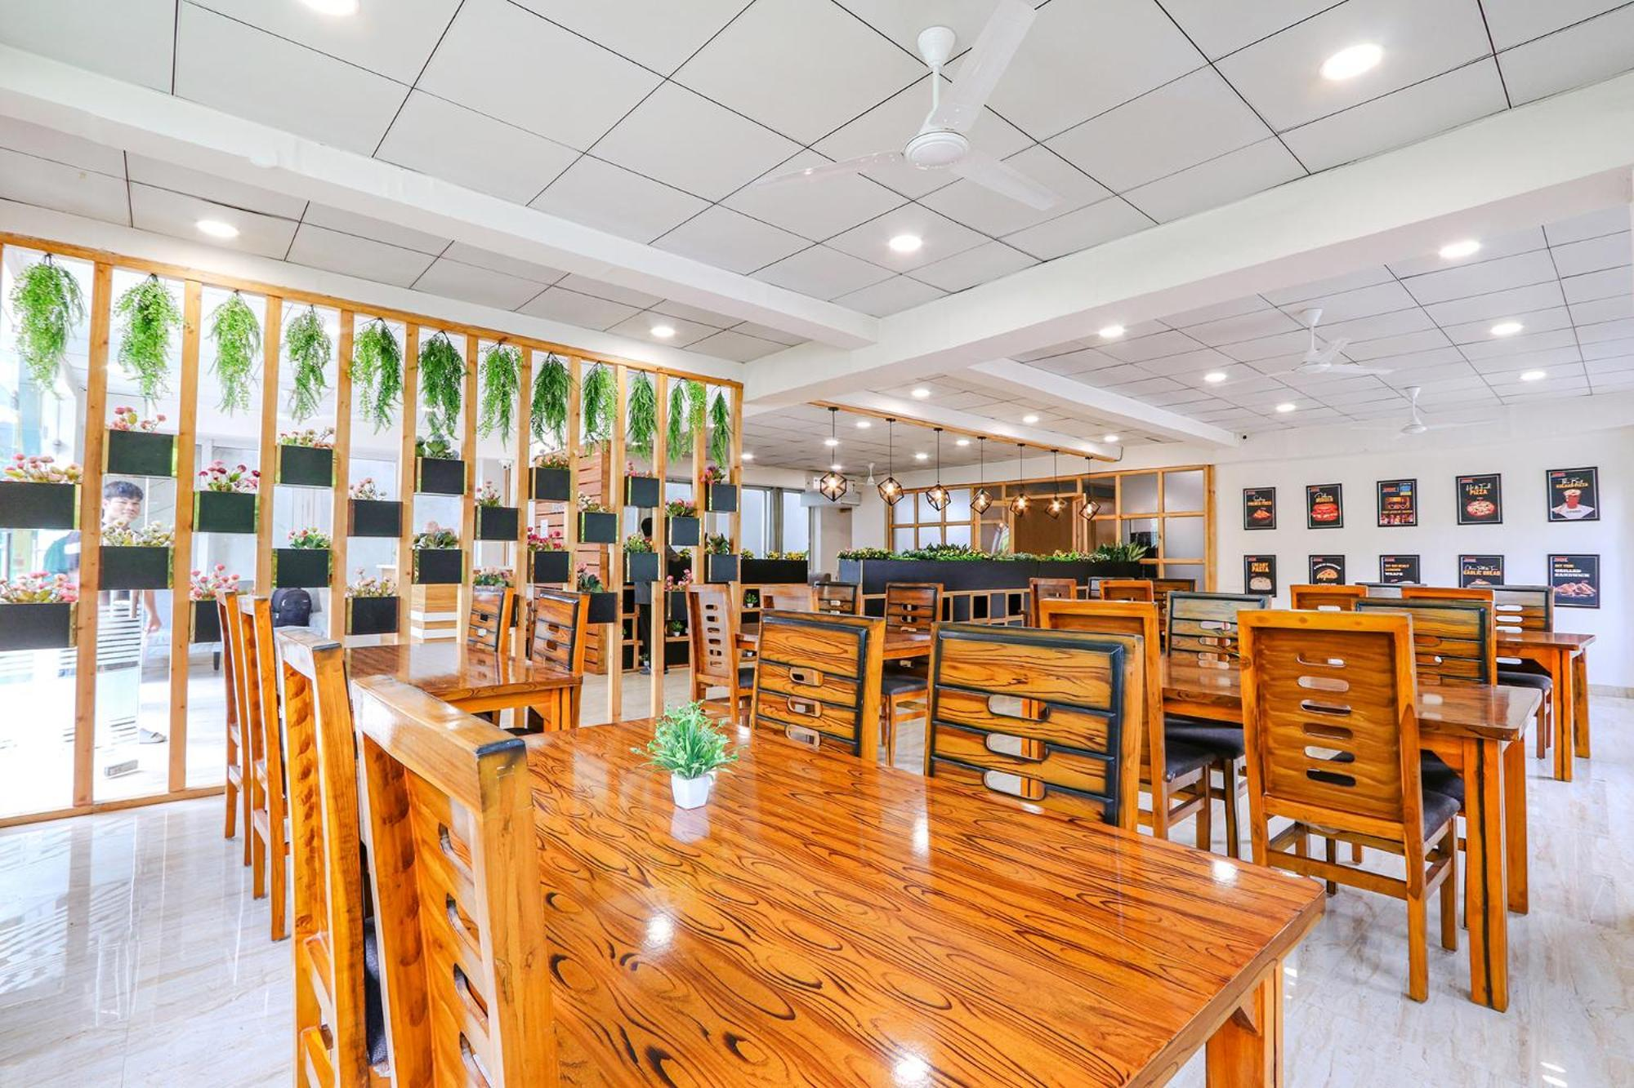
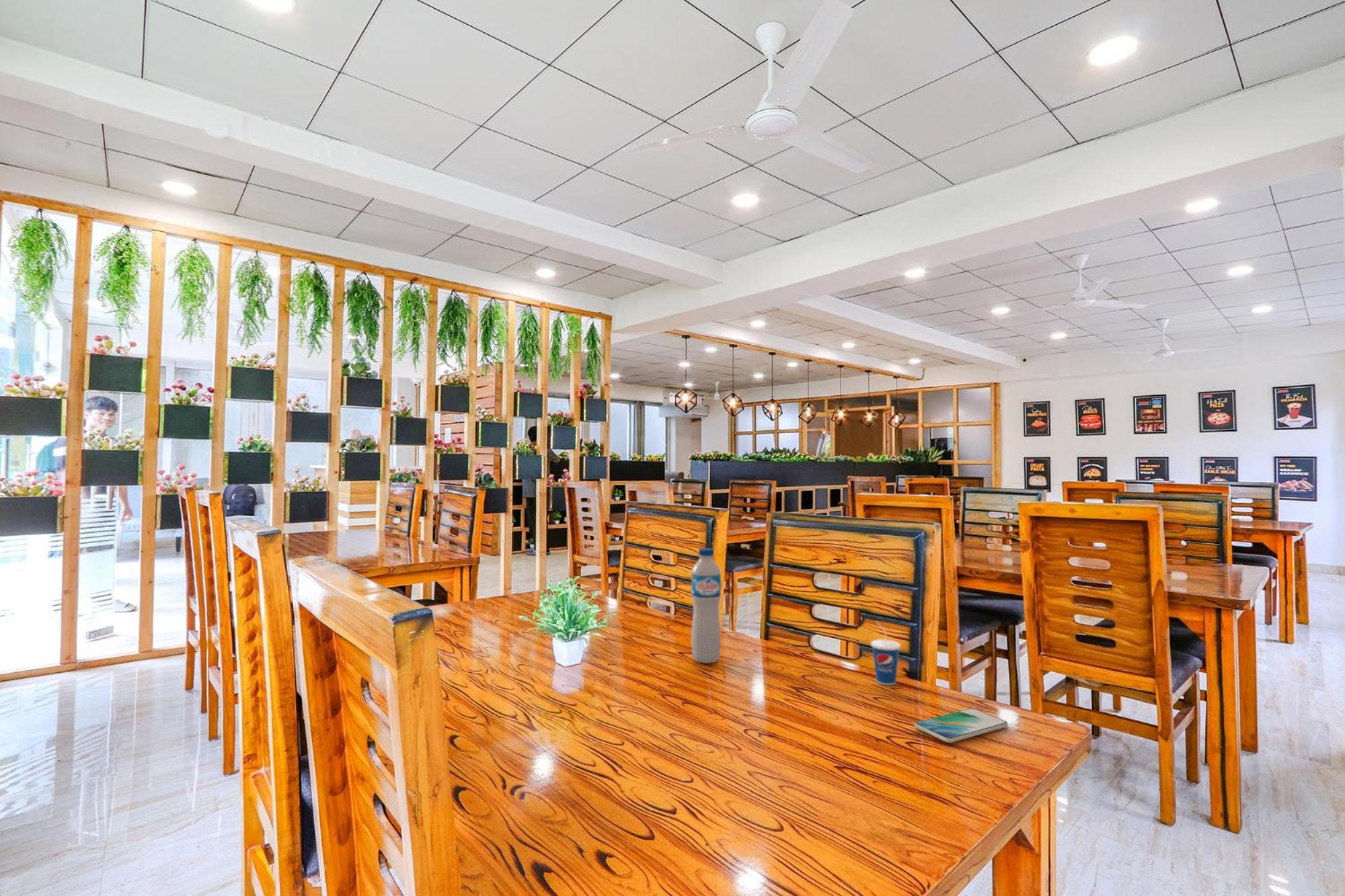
+ water bottle [691,547,722,664]
+ smartphone [914,708,1009,743]
+ cup [870,620,901,686]
